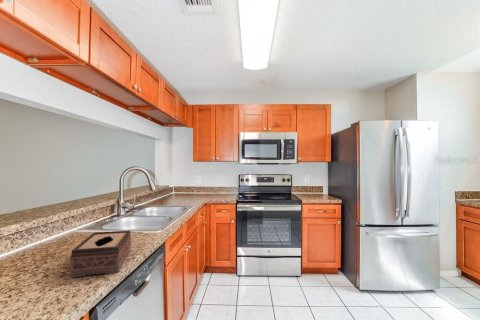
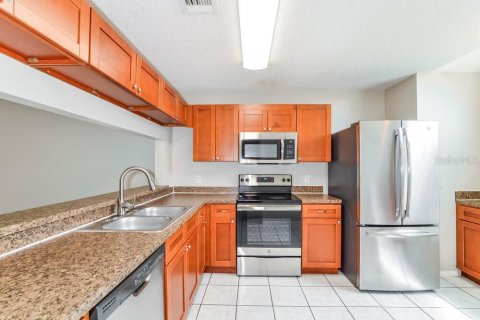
- tissue box [69,230,132,278]
